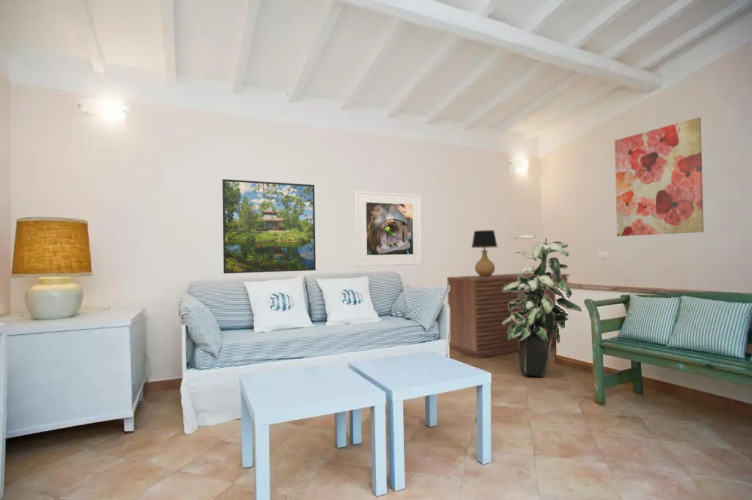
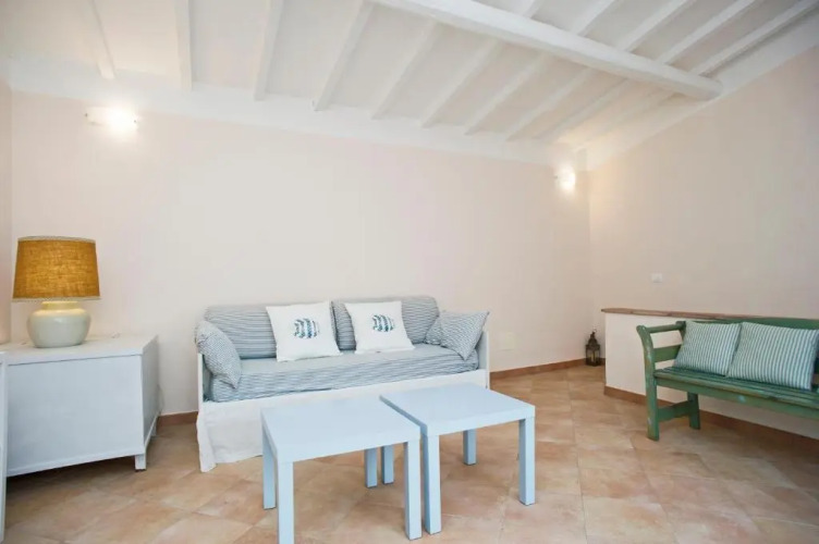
- table lamp [459,229,498,278]
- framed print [221,178,317,275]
- sideboard [446,272,570,359]
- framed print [354,190,423,267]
- indoor plant [502,234,583,378]
- wall art [614,116,705,237]
